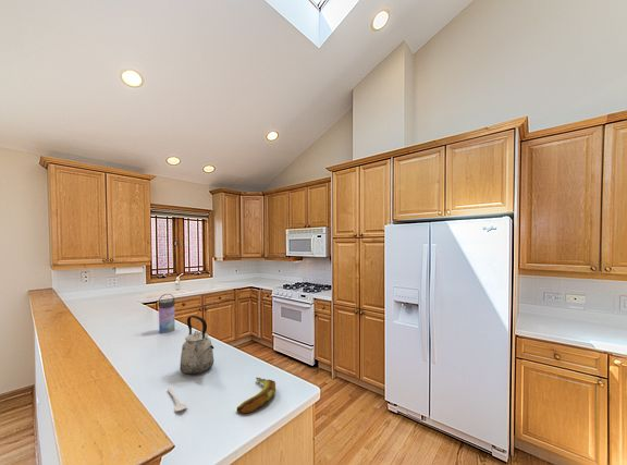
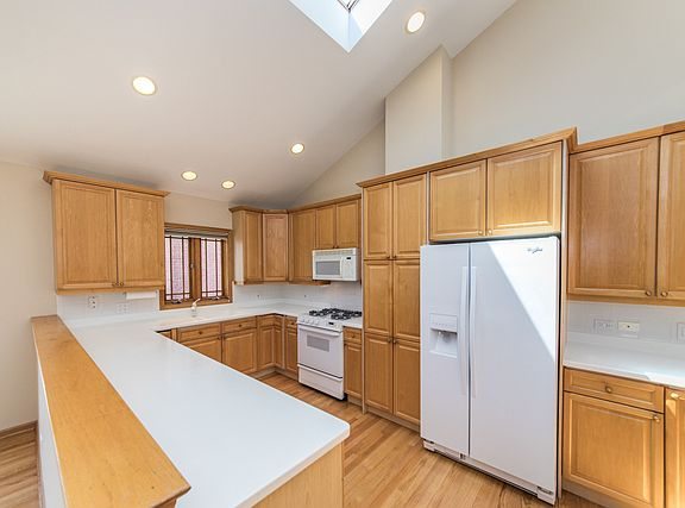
- water bottle [157,293,176,334]
- kettle [179,315,216,376]
- banana [236,377,276,414]
- spoon [167,387,188,413]
